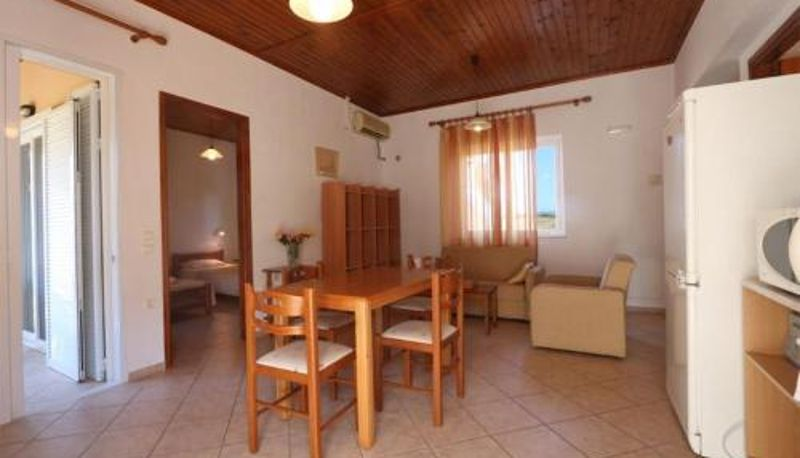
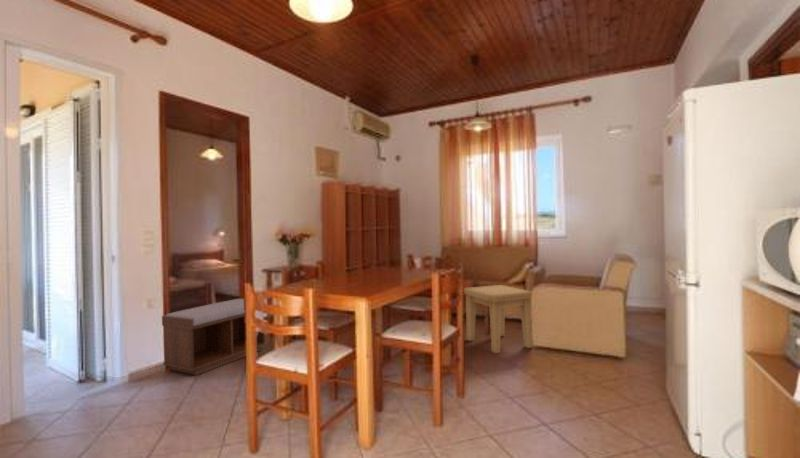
+ side table [463,284,534,354]
+ bench [161,298,268,376]
